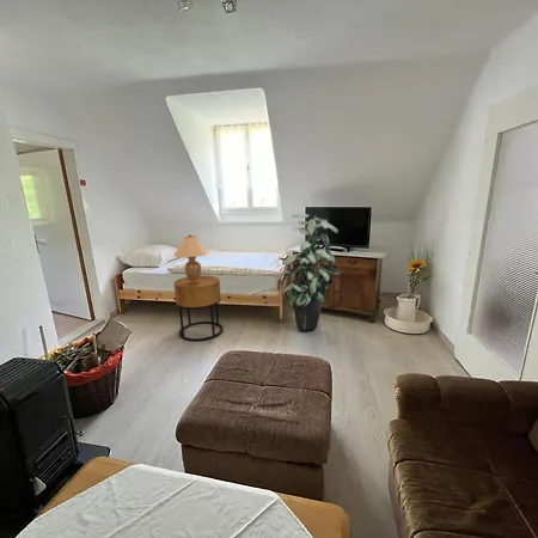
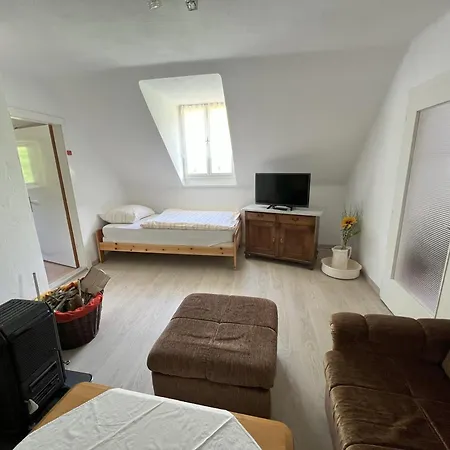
- indoor plant [277,213,342,332]
- side table [173,274,224,342]
- table lamp [172,233,210,283]
